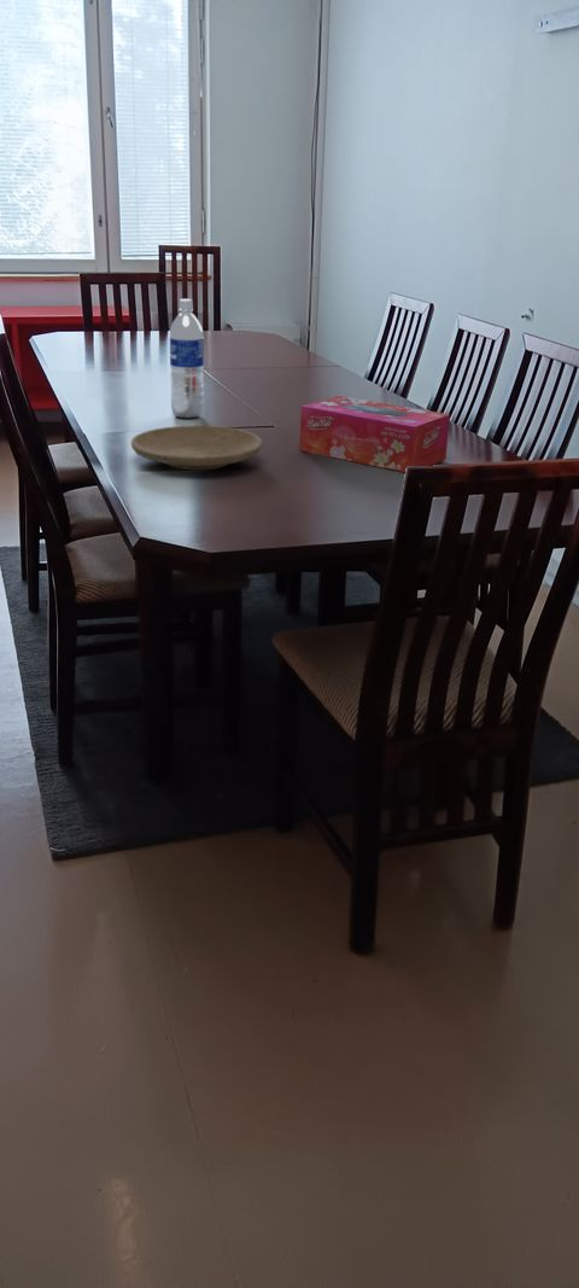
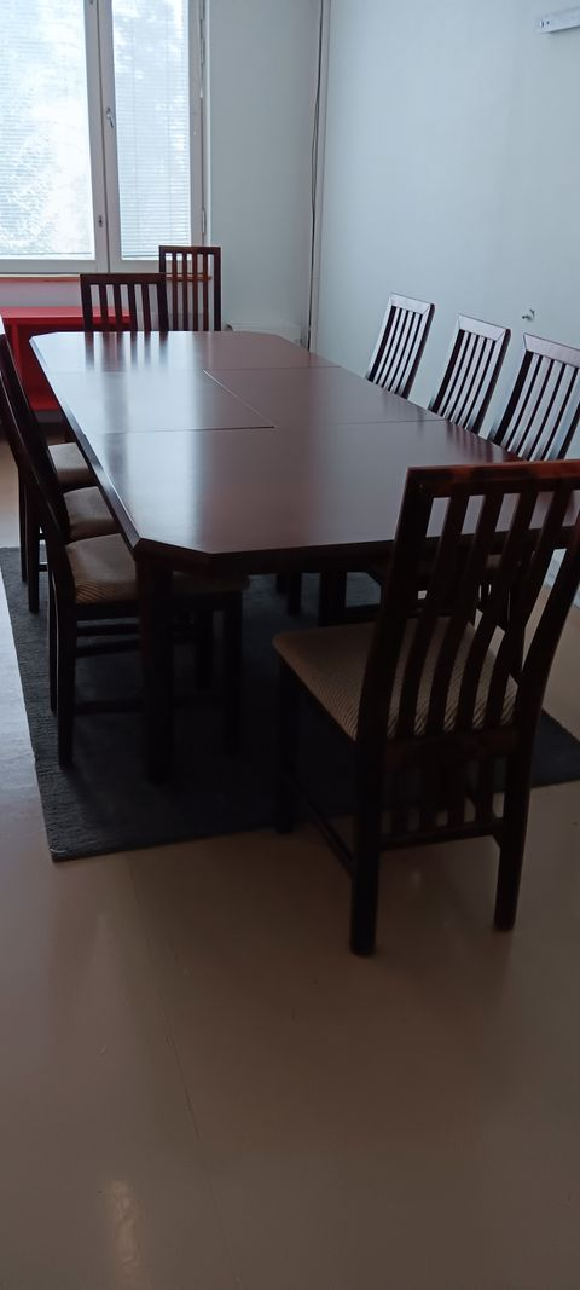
- water bottle [169,298,205,419]
- plate [130,425,264,471]
- tissue box [298,395,451,473]
